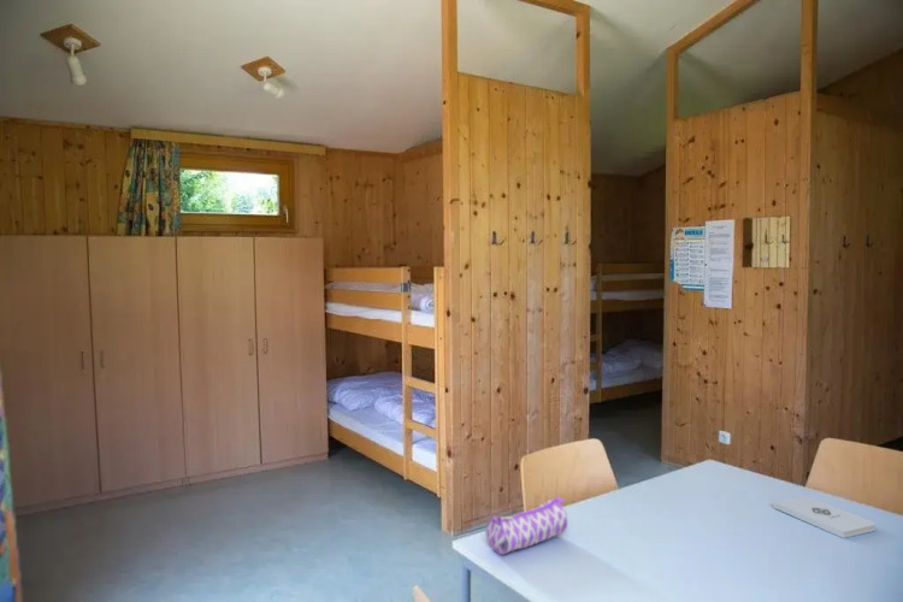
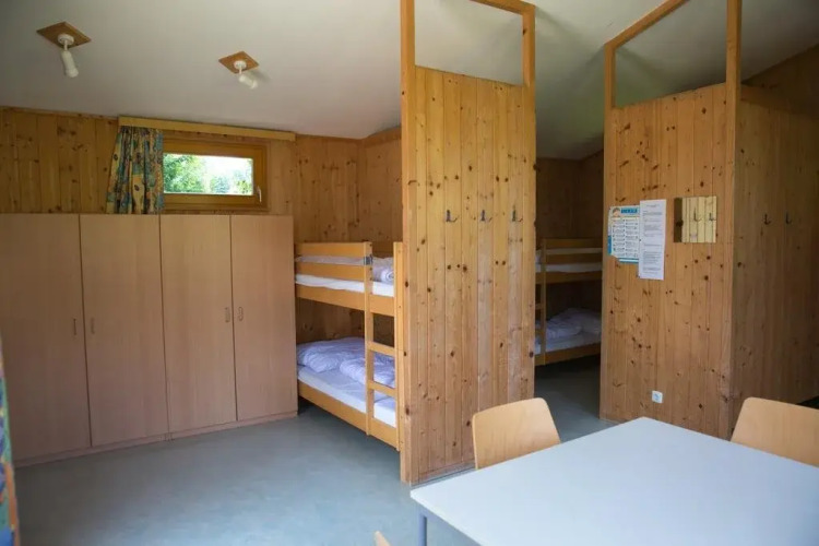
- pencil case [485,496,568,556]
- notepad [772,495,877,539]
